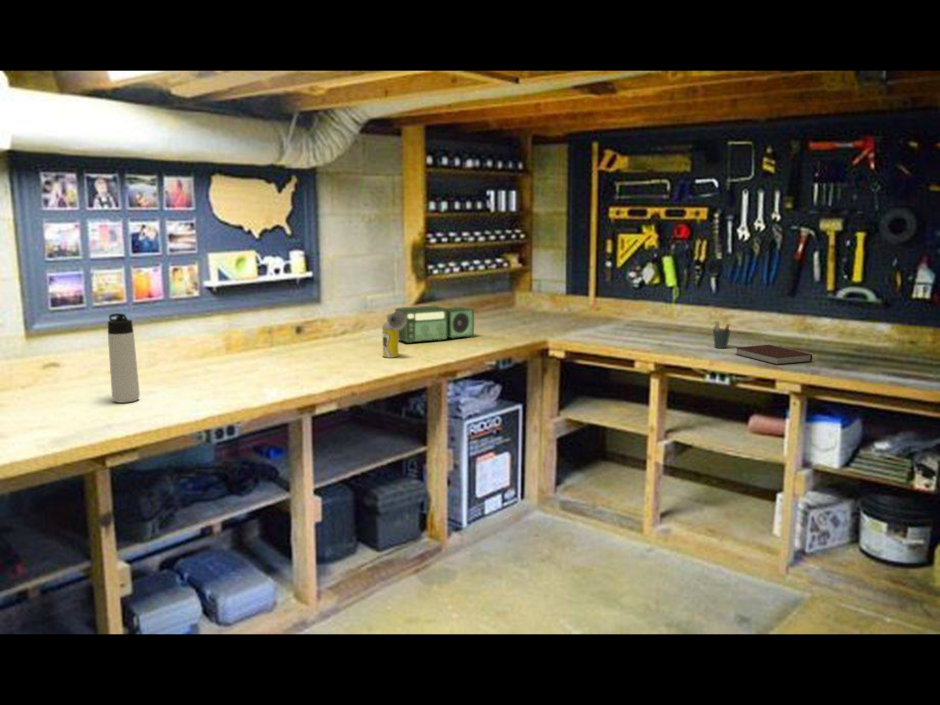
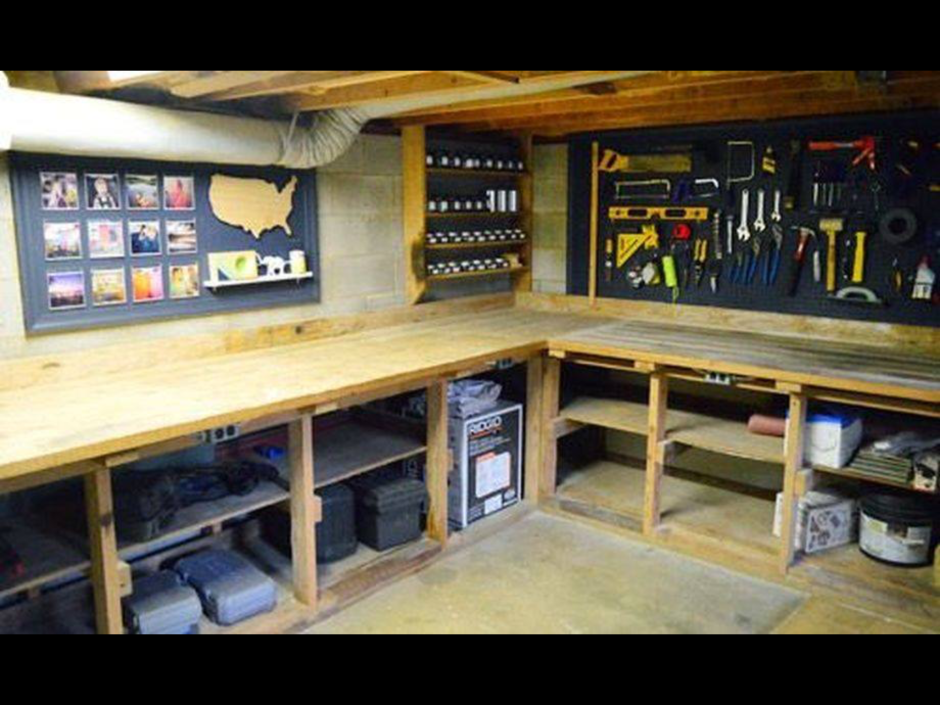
- notebook [735,344,813,366]
- pen holder [712,320,732,349]
- radio [394,305,475,344]
- spray can [381,311,406,359]
- thermos bottle [107,312,141,404]
